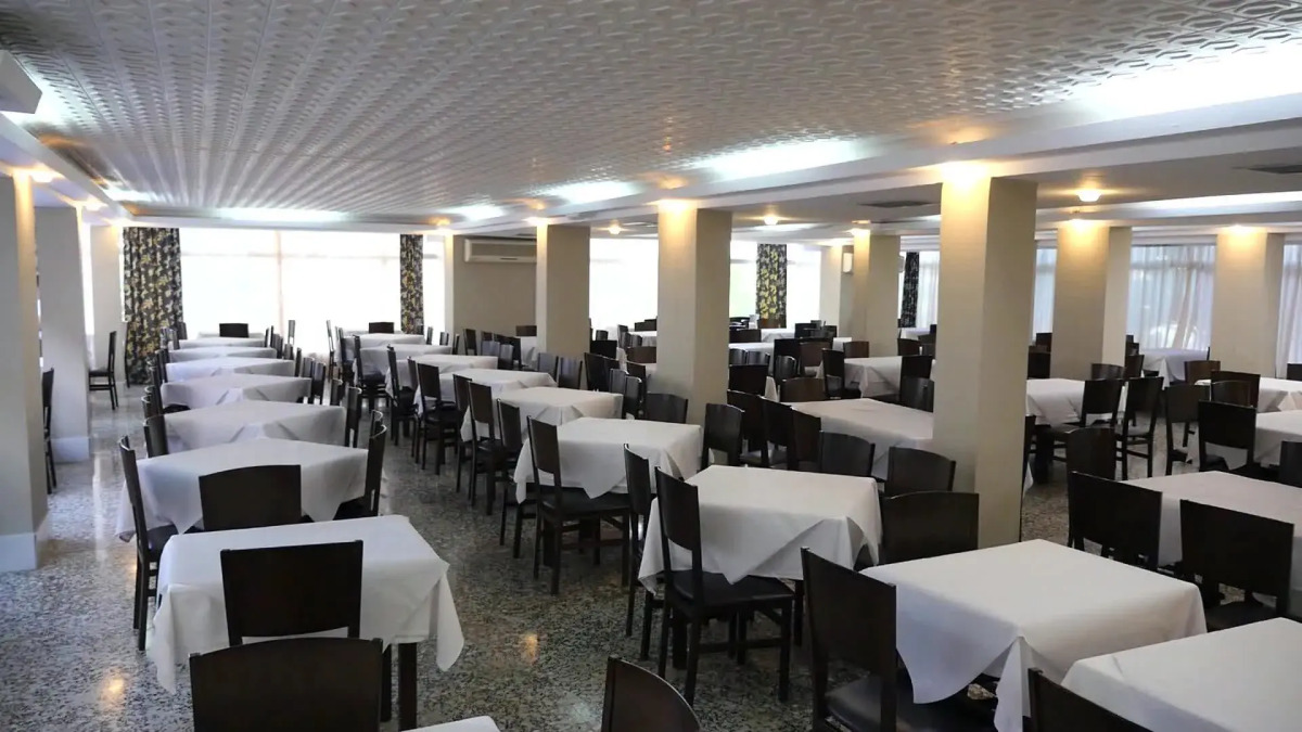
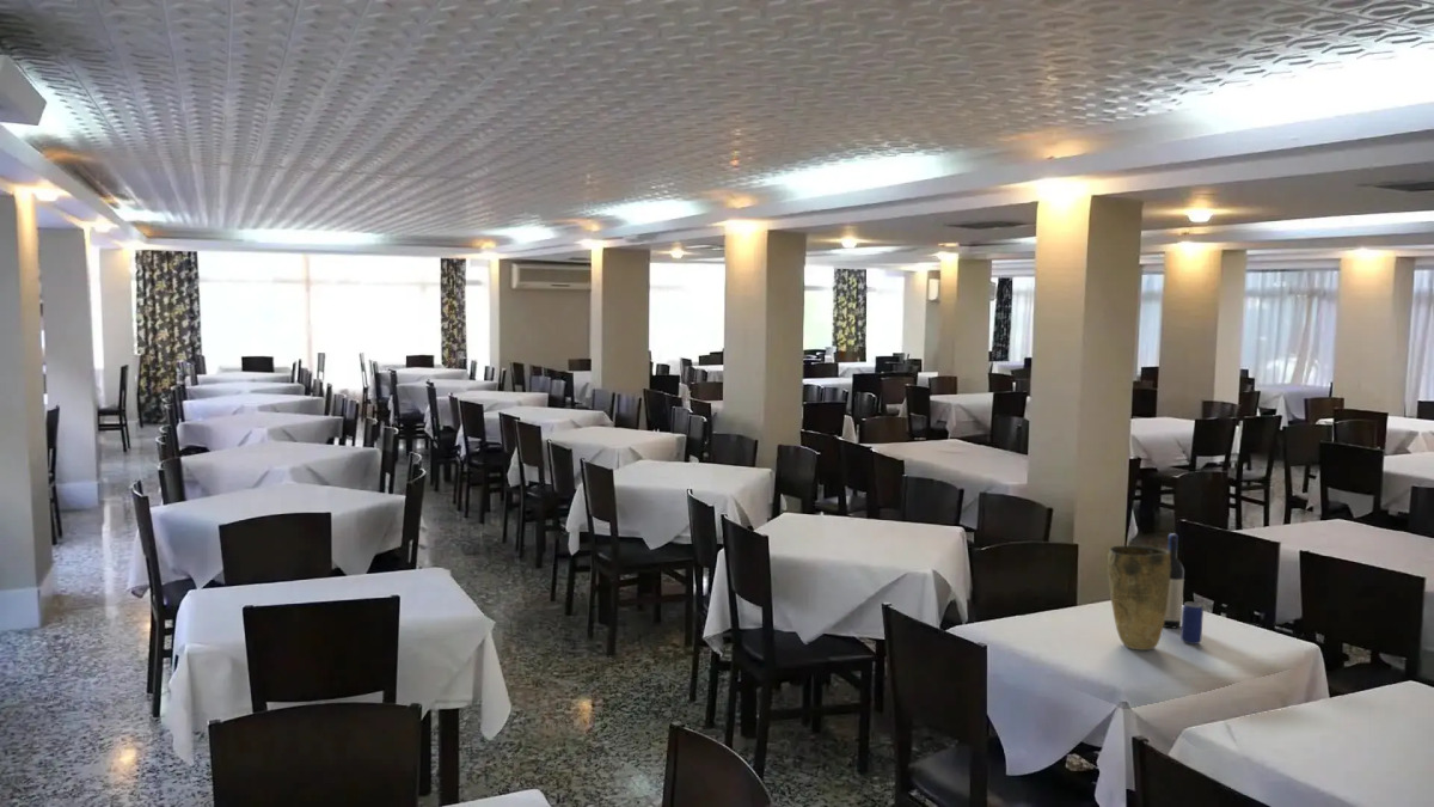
+ vase [1107,544,1171,652]
+ beverage can [1179,601,1205,646]
+ wine bottle [1163,532,1185,629]
